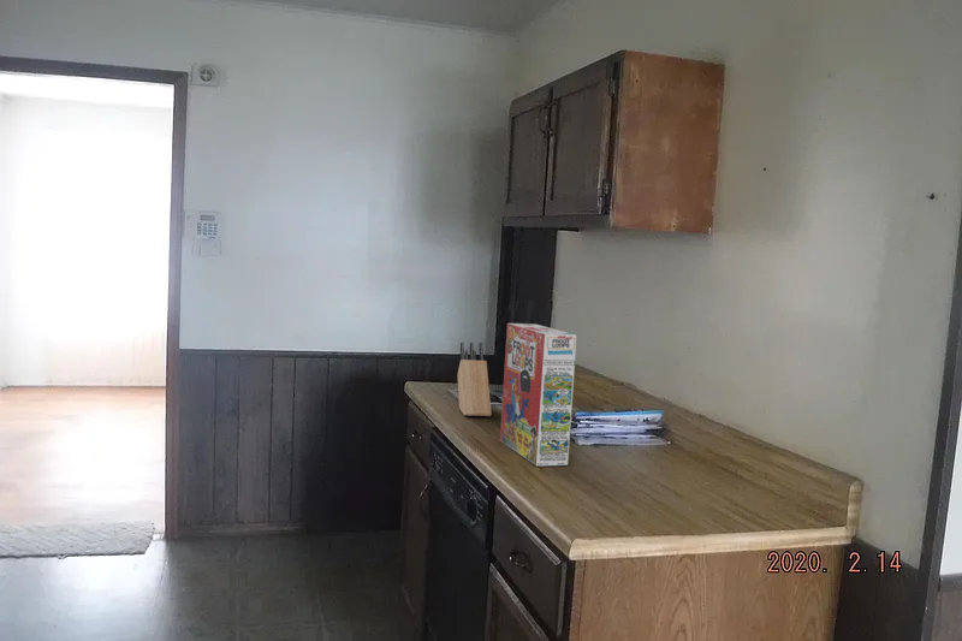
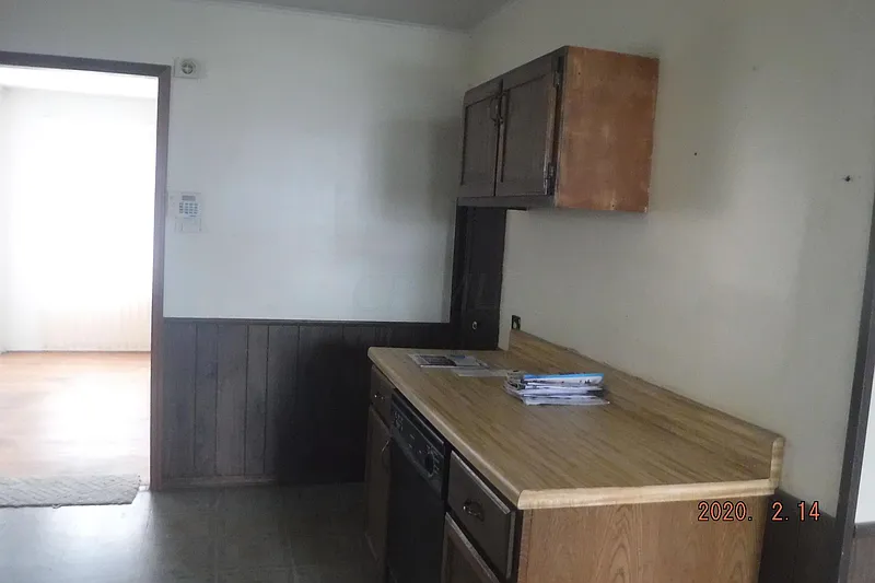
- cereal box [499,322,578,467]
- knife block [457,342,492,417]
